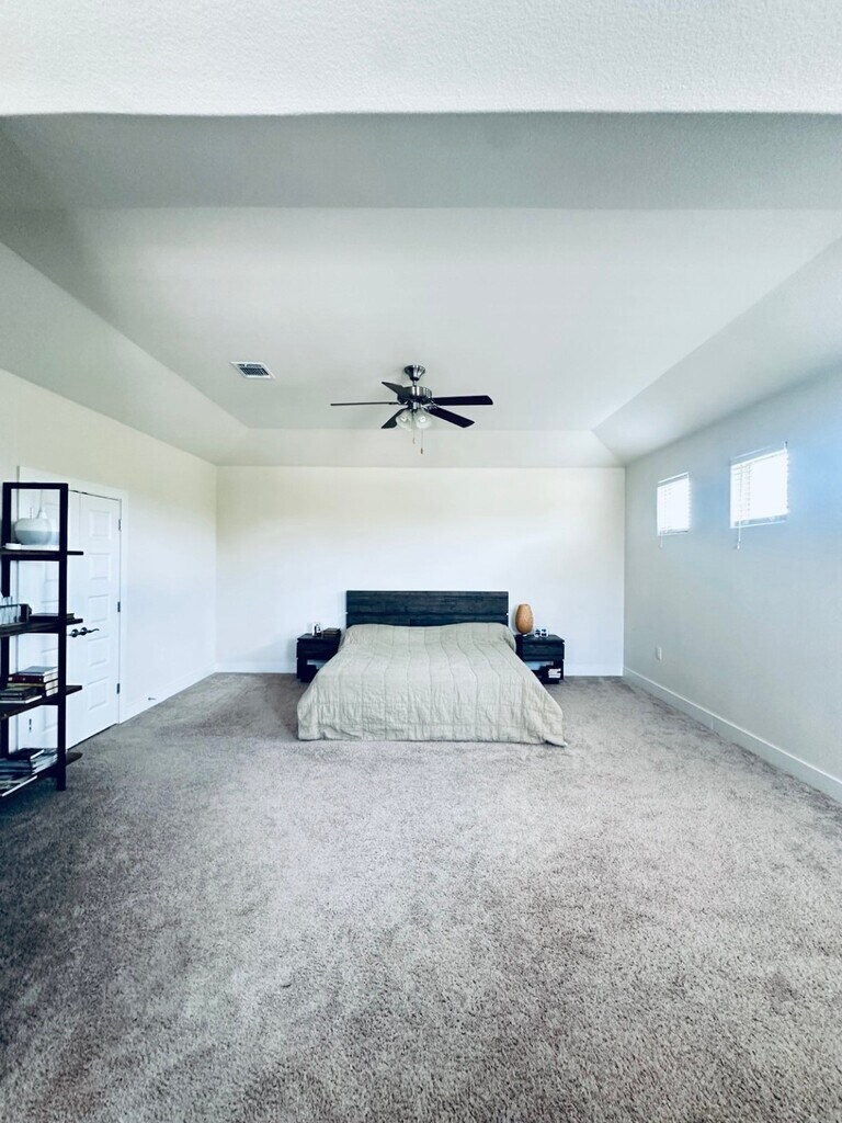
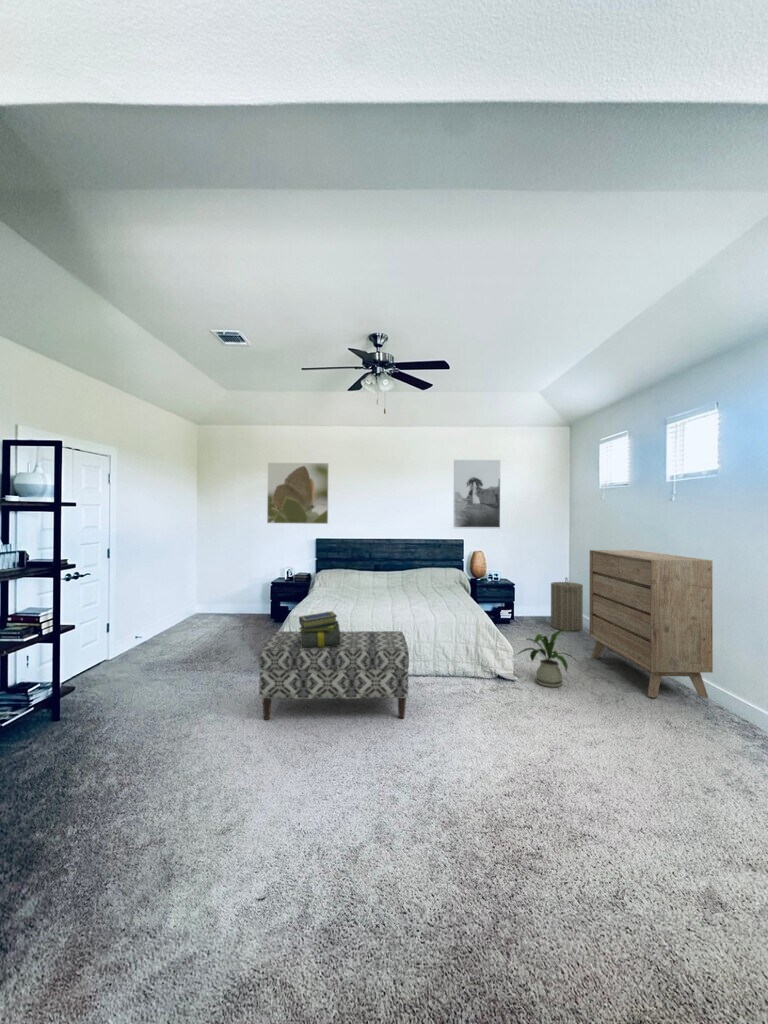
+ stack of books [298,610,341,648]
+ house plant [515,629,580,688]
+ bench [258,630,410,721]
+ dresser [588,549,714,699]
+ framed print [452,459,501,530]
+ laundry hamper [550,576,584,632]
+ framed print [266,462,330,525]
